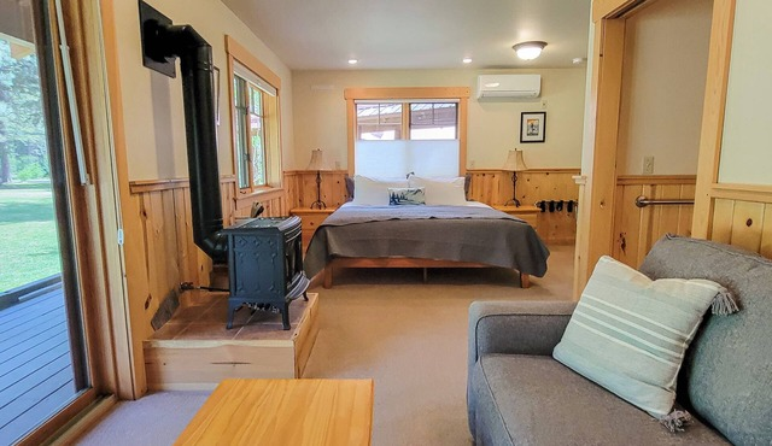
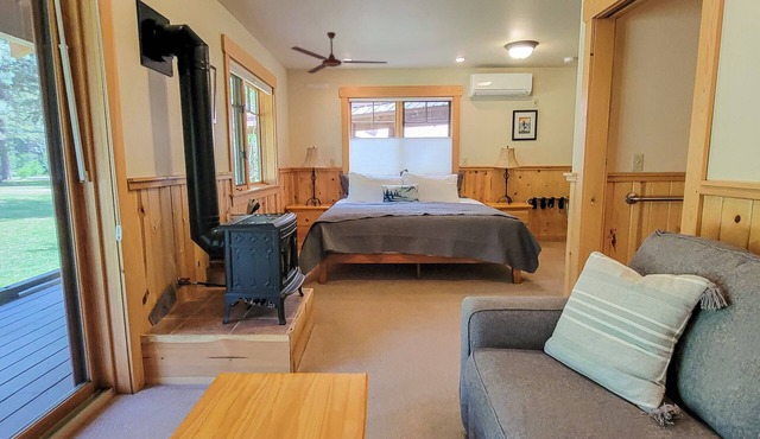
+ ceiling fan [290,31,388,75]
